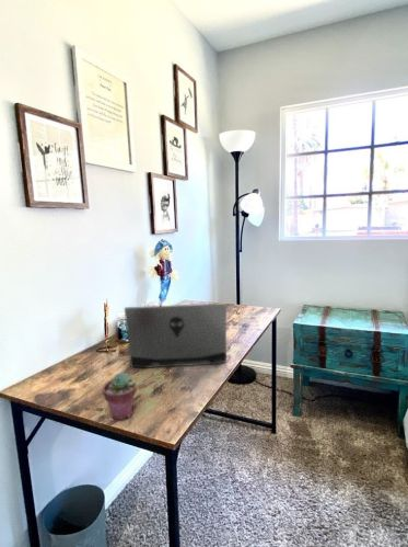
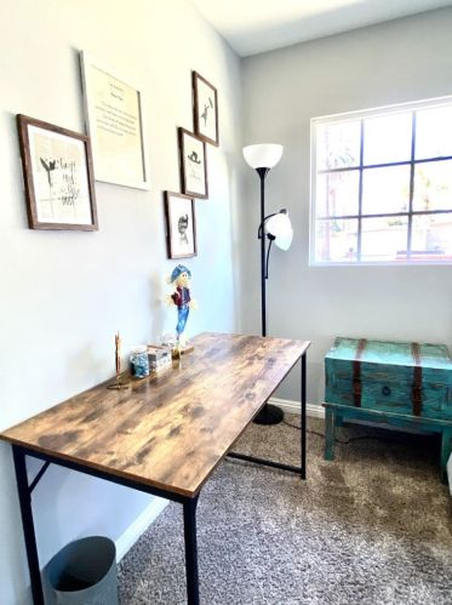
- potted succulent [102,372,138,421]
- laptop computer [124,303,228,369]
